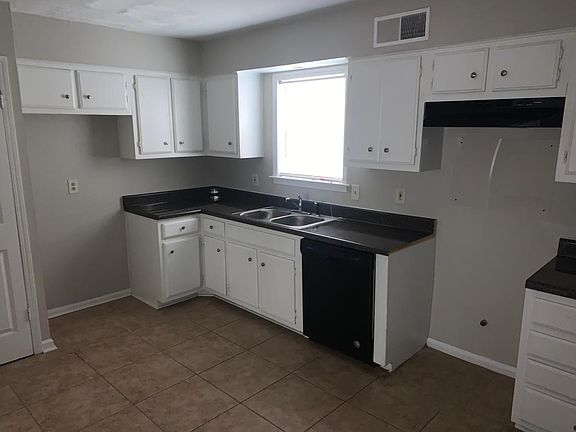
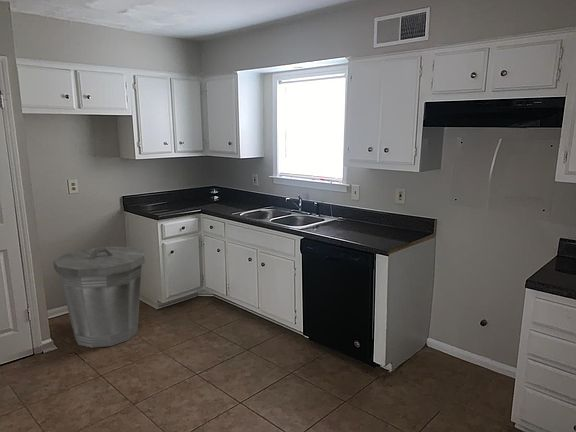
+ trash can [53,246,146,349]
